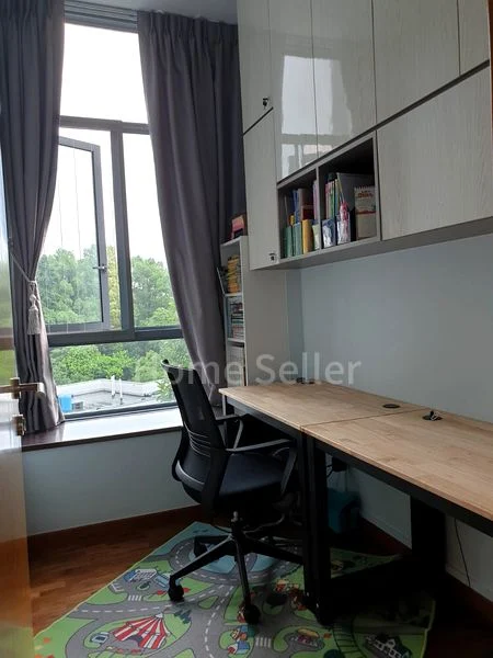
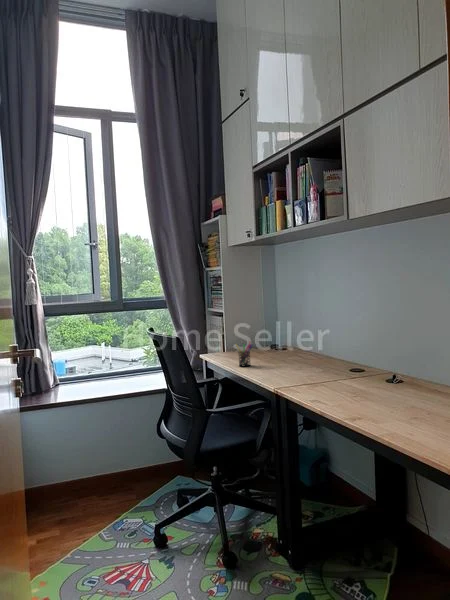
+ pen holder [235,340,253,368]
